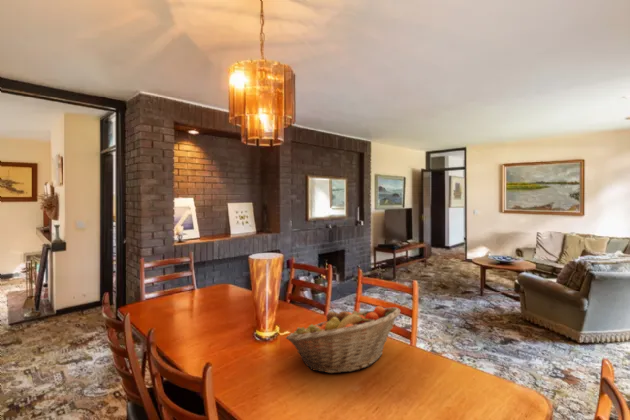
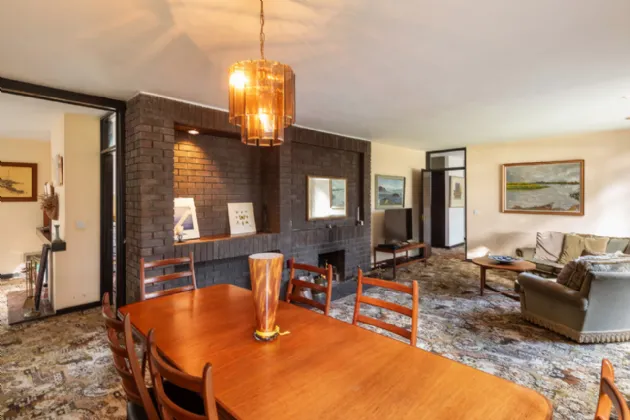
- fruit basket [285,305,401,374]
